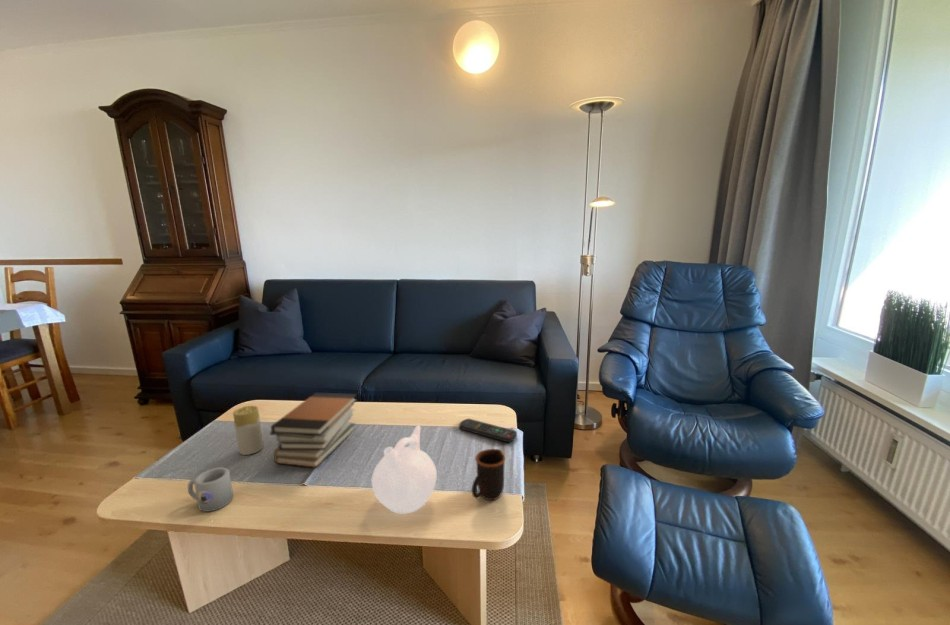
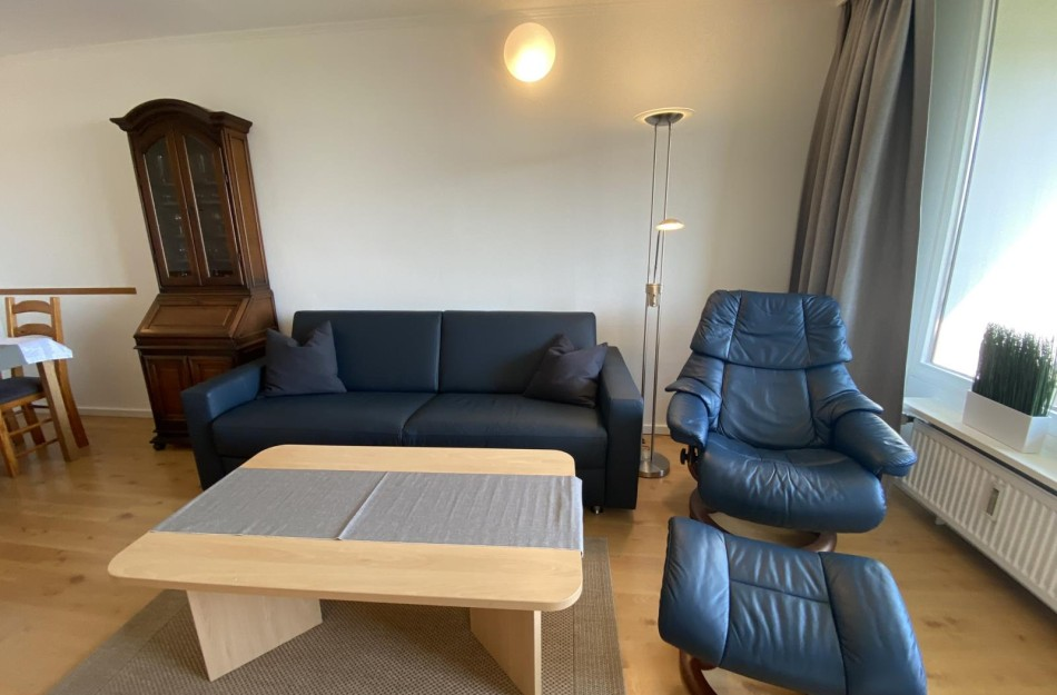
- mug [471,448,506,501]
- candle [232,405,264,456]
- teapot [371,425,437,514]
- mug [187,466,234,513]
- book stack [269,392,358,468]
- remote control [458,418,518,443]
